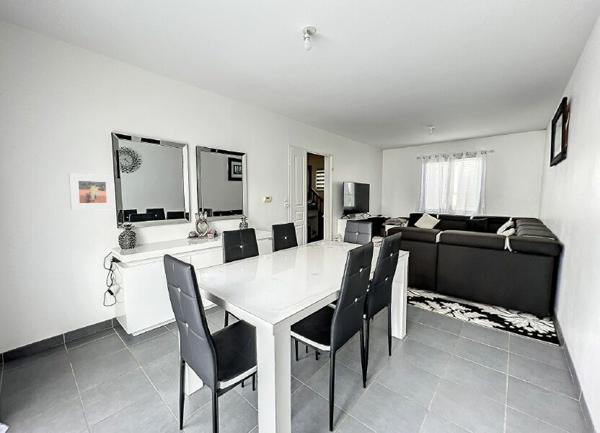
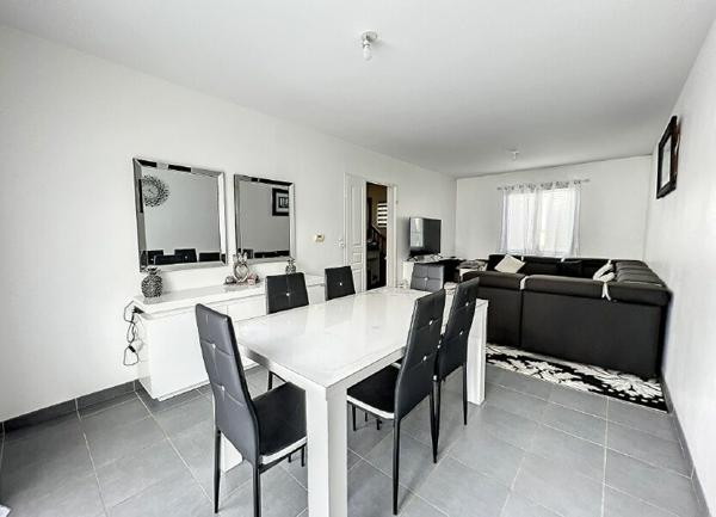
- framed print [68,172,115,211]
